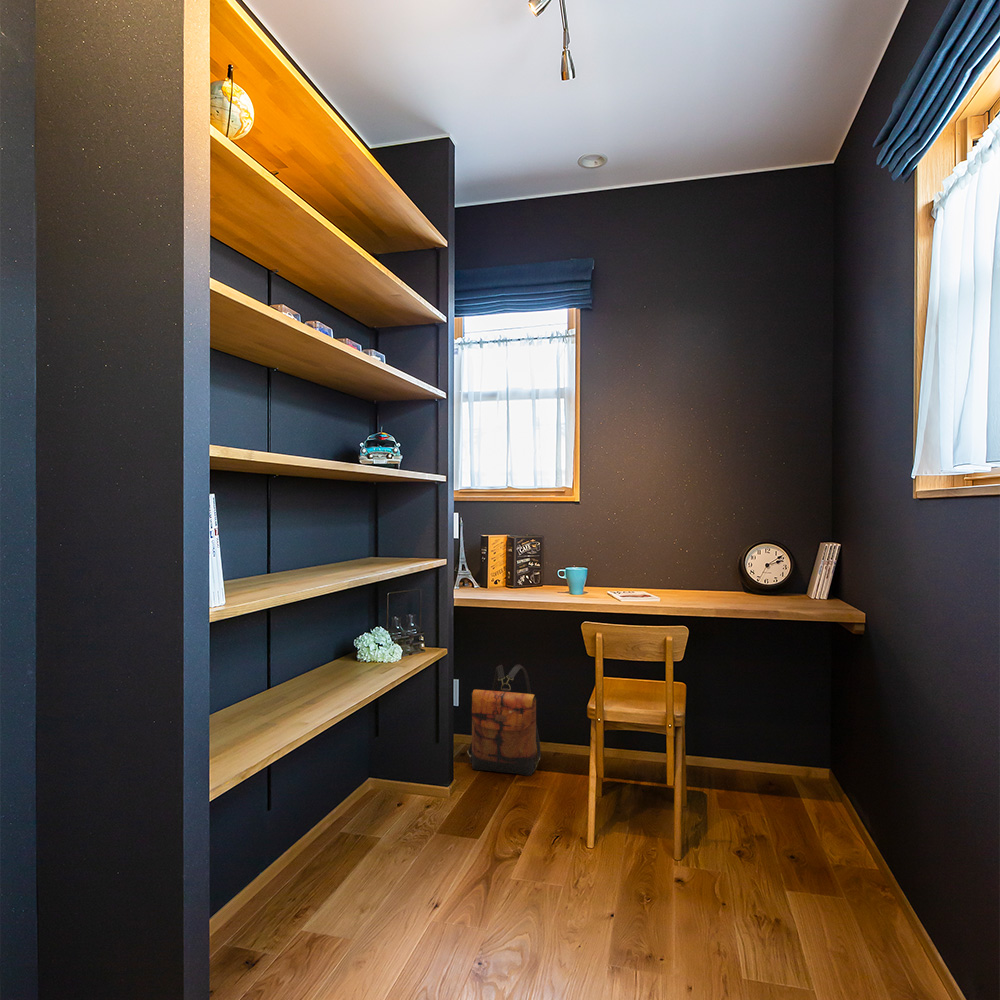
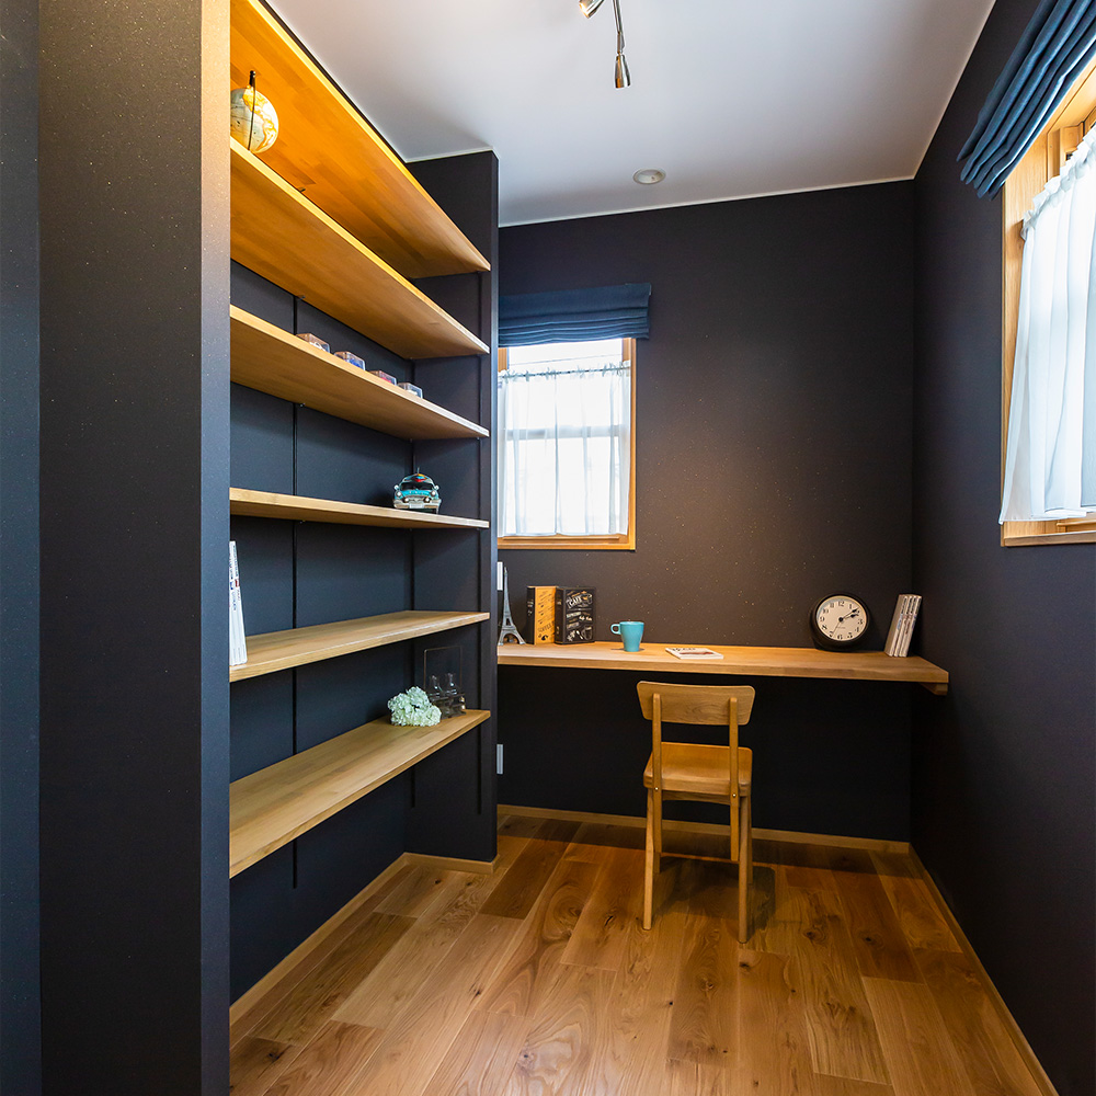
- backpack [466,663,542,777]
